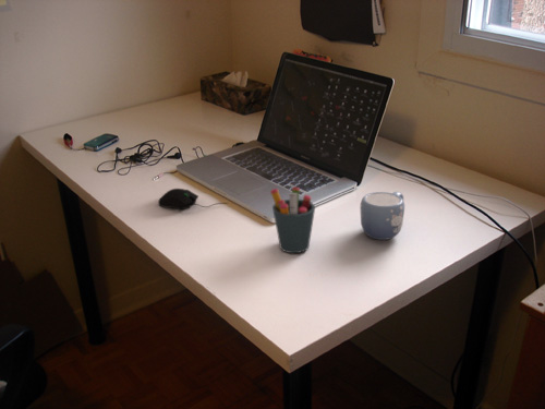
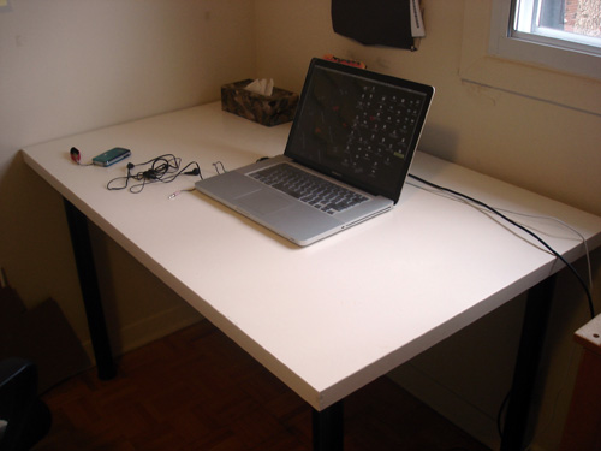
- mug [359,191,405,241]
- pen holder [269,187,316,254]
- computer mouse [157,188,230,210]
